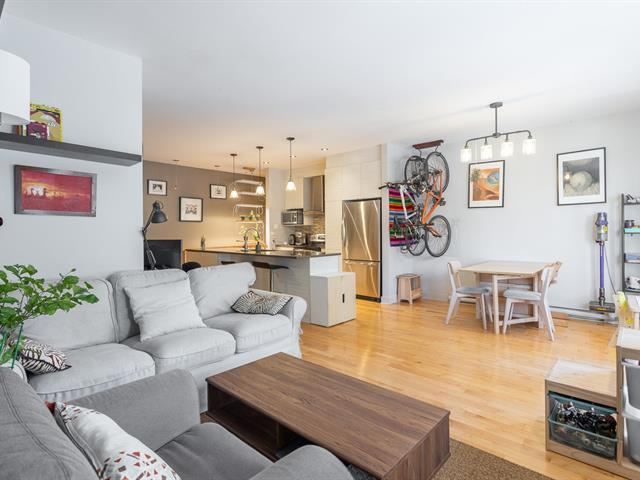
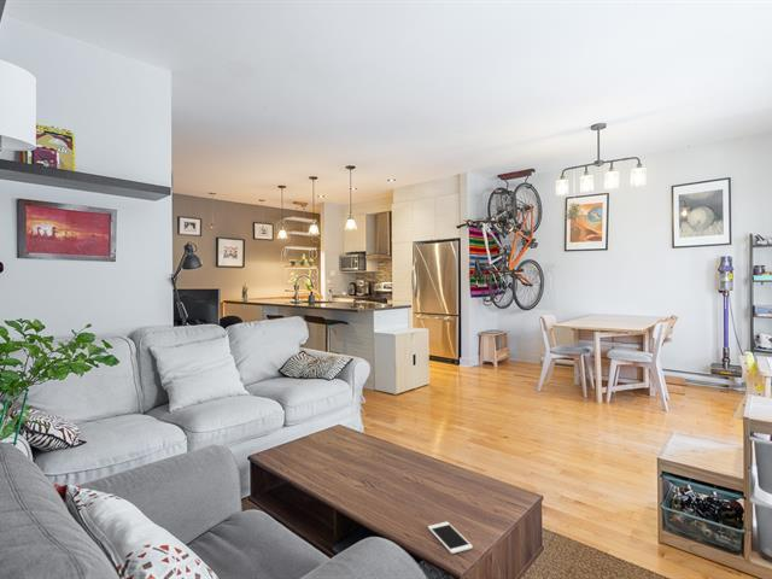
+ cell phone [427,521,474,555]
